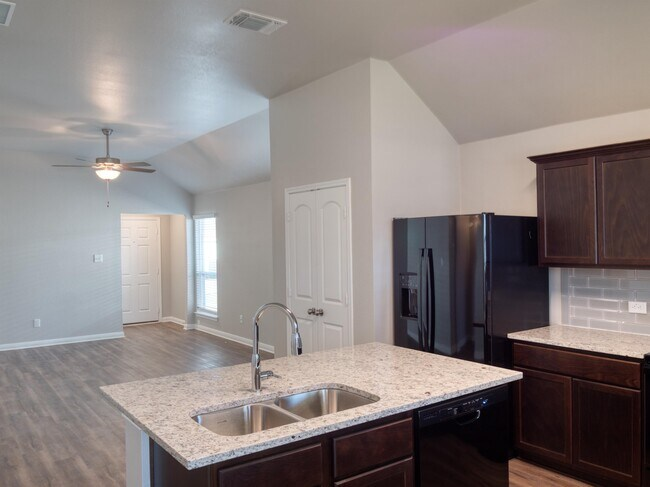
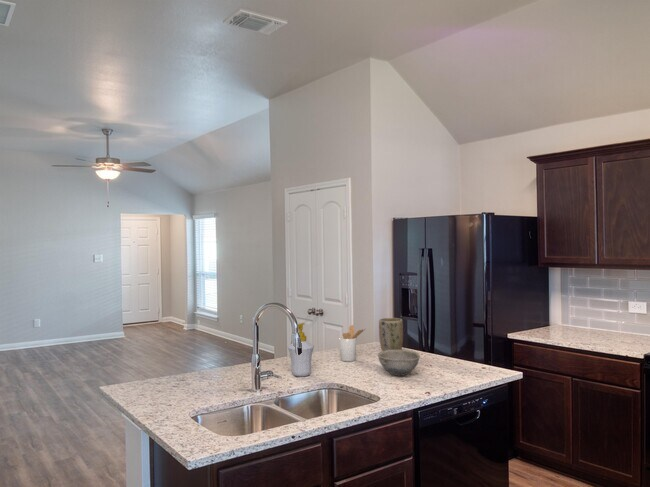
+ soap bottle [287,322,315,378]
+ bowl [377,349,421,377]
+ plant pot [378,317,404,352]
+ utensil holder [338,324,366,362]
